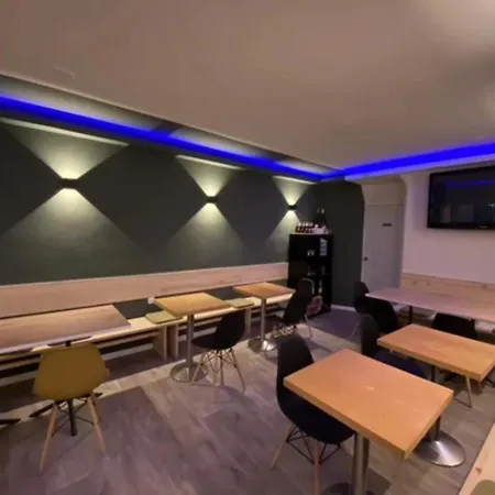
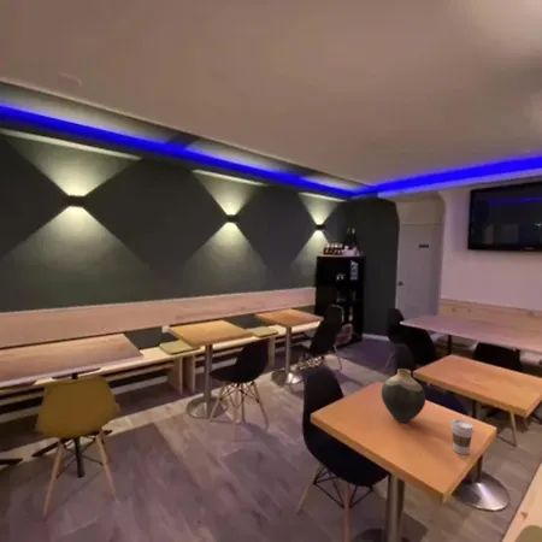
+ coffee cup [449,418,476,455]
+ vase [381,367,426,424]
